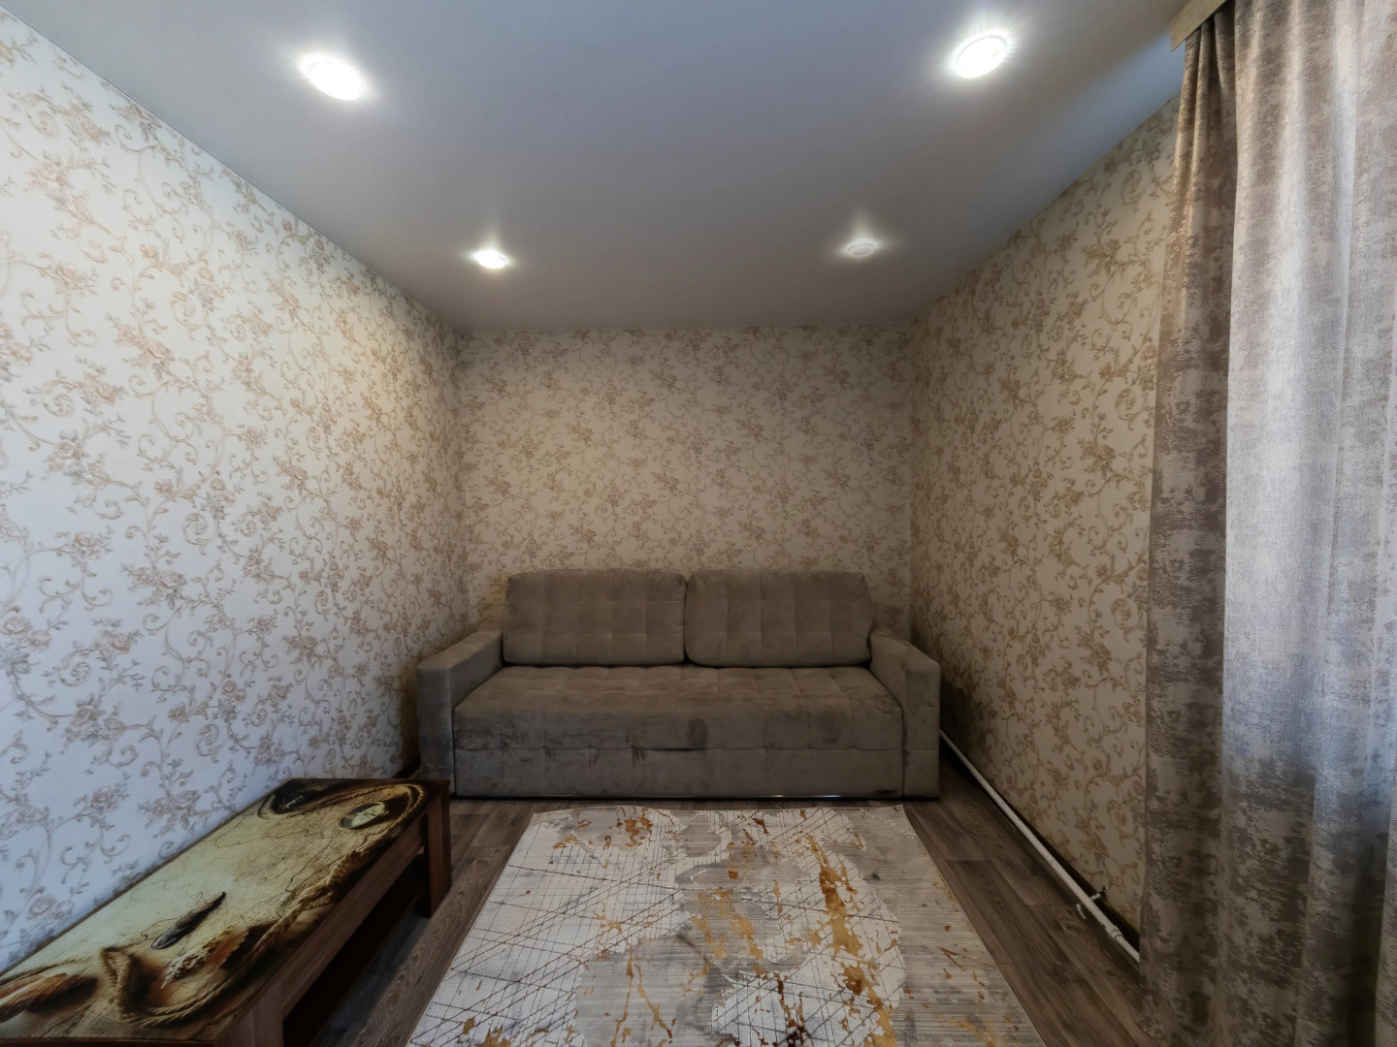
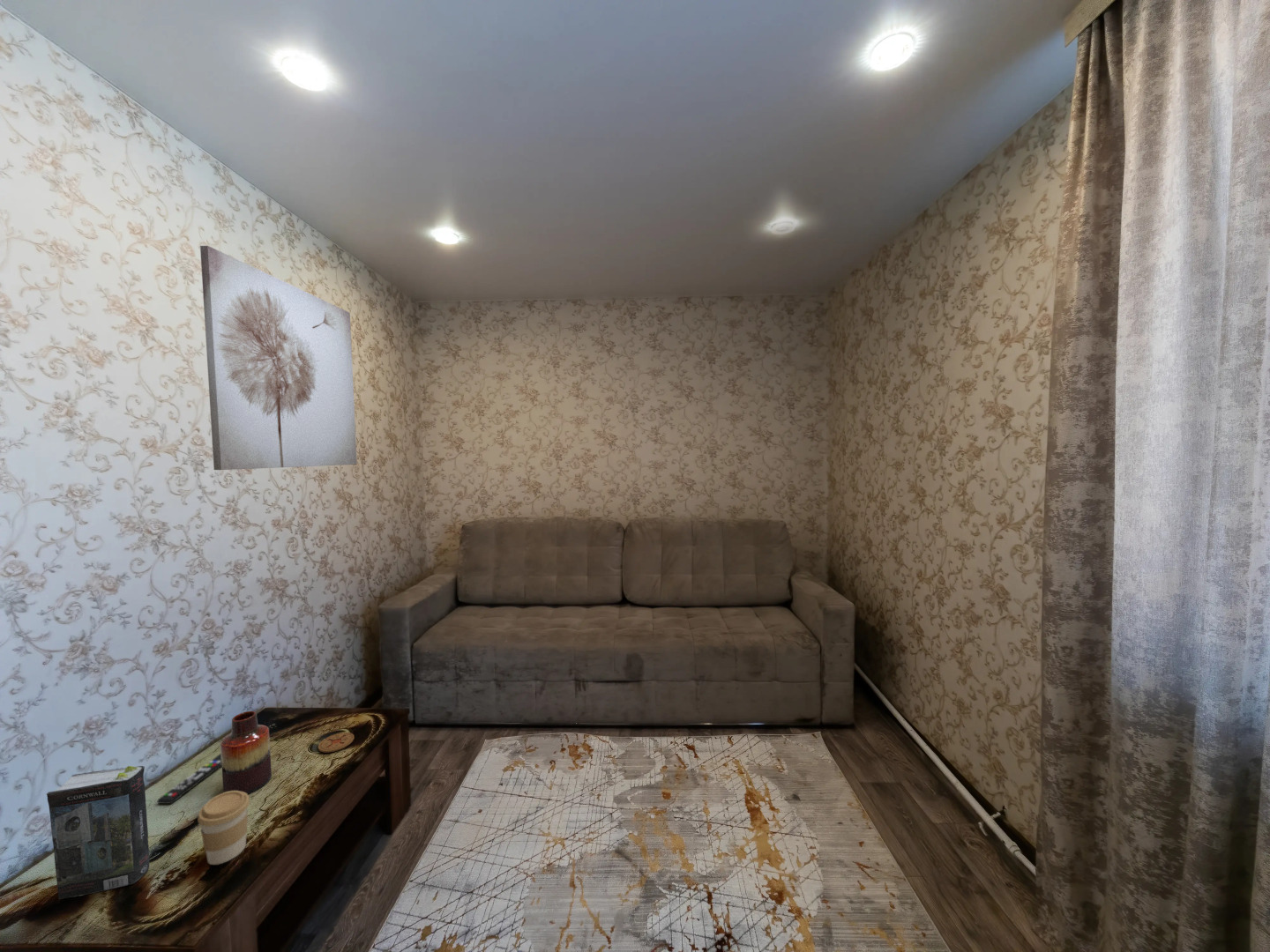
+ coffee cup [197,791,250,866]
+ vase [220,710,273,794]
+ wall art [199,245,358,471]
+ remote control [156,752,221,805]
+ coaster [317,732,355,754]
+ book [46,765,150,900]
